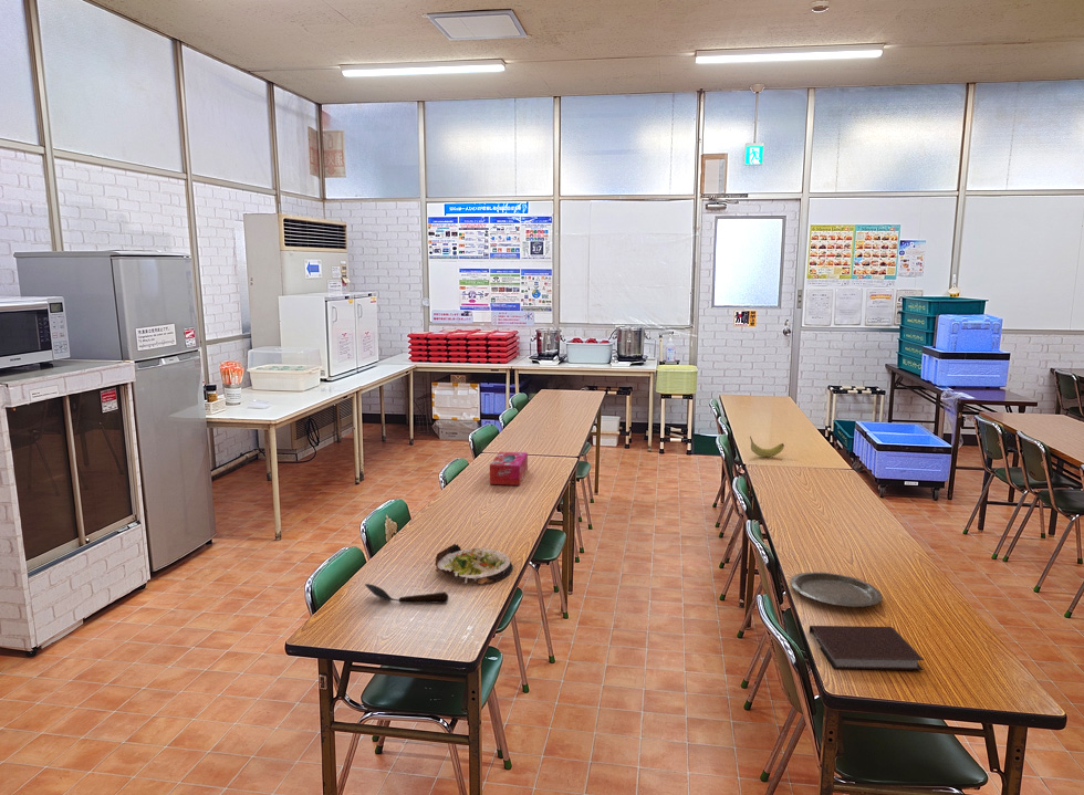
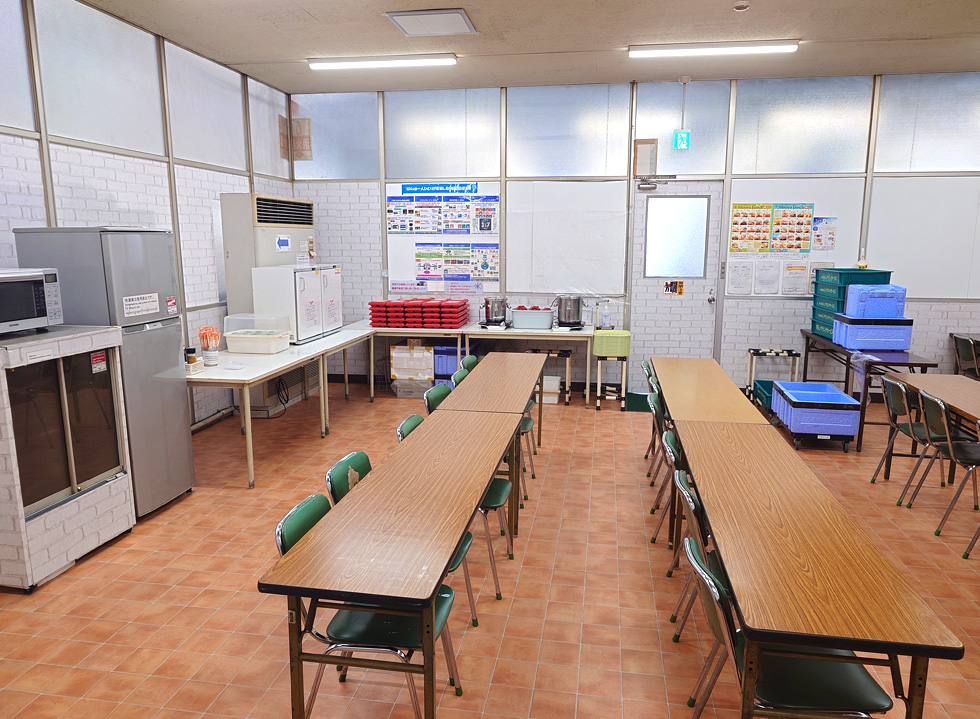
- salad plate [434,543,514,586]
- tissue box [489,451,529,487]
- plate [790,571,883,608]
- spoon [364,583,449,605]
- notebook [809,625,925,671]
- fruit [749,436,785,458]
